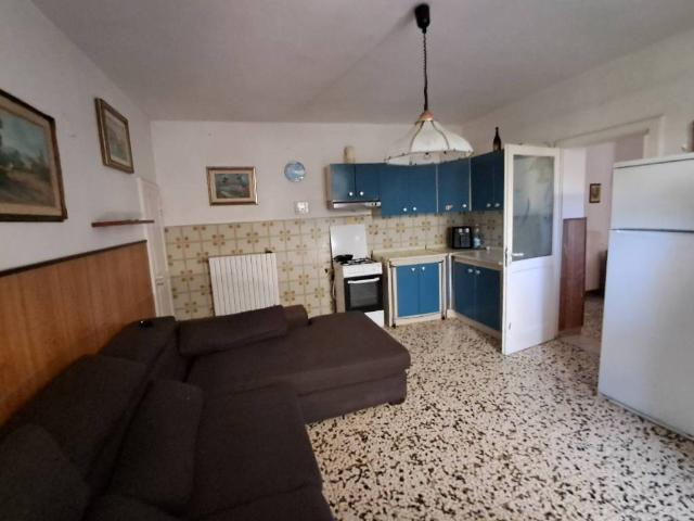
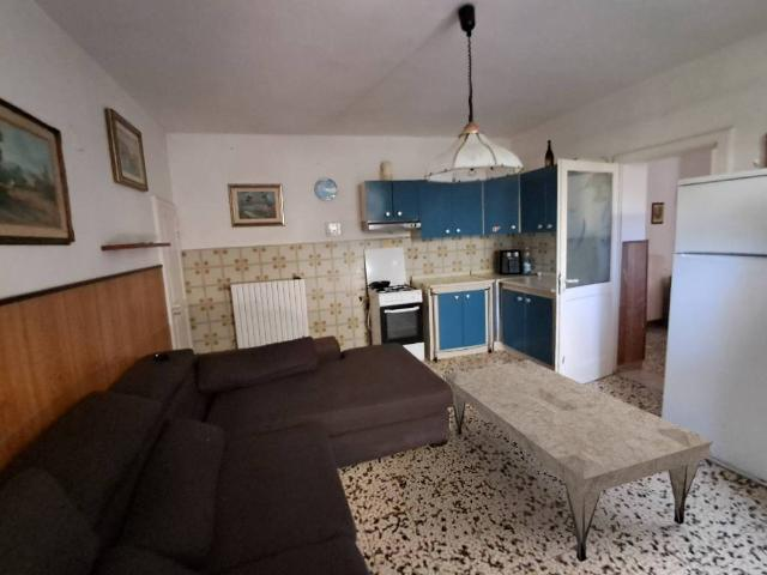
+ coffee table [443,358,714,563]
